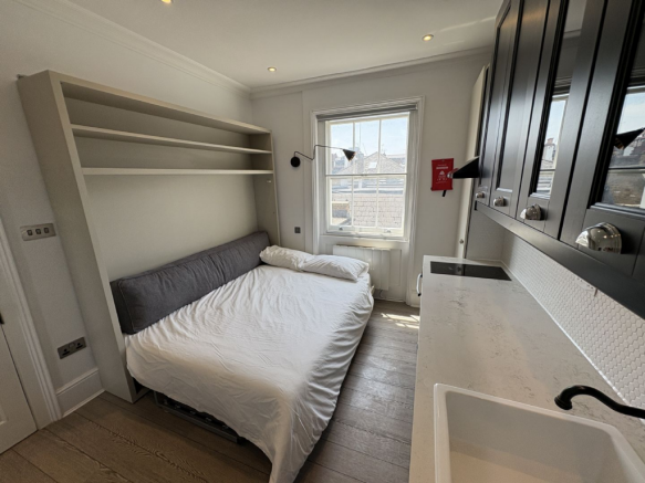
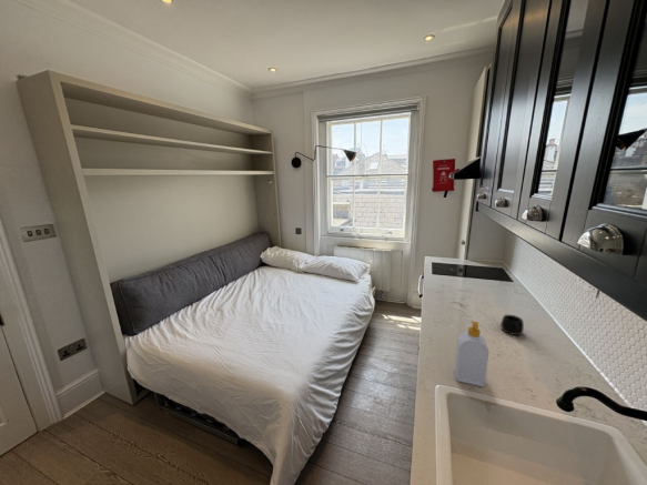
+ mug [499,314,525,336]
+ soap bottle [454,320,491,387]
